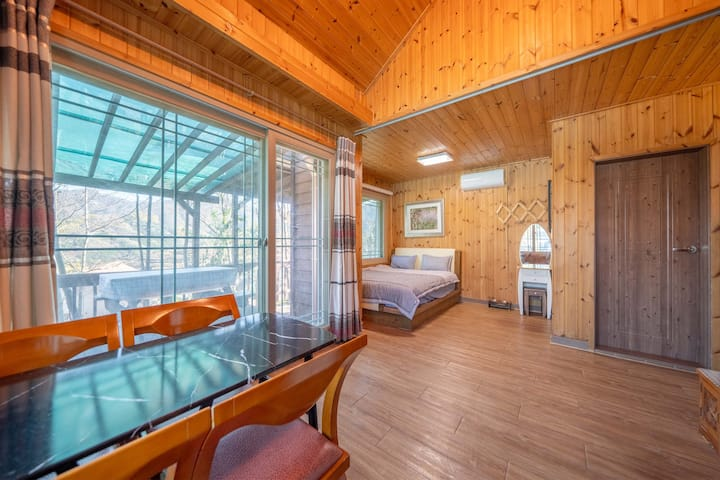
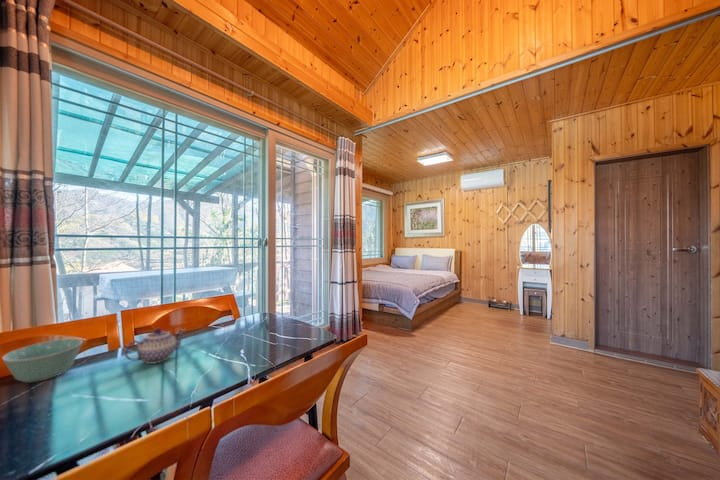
+ bowl [1,338,83,383]
+ teapot [123,327,187,365]
